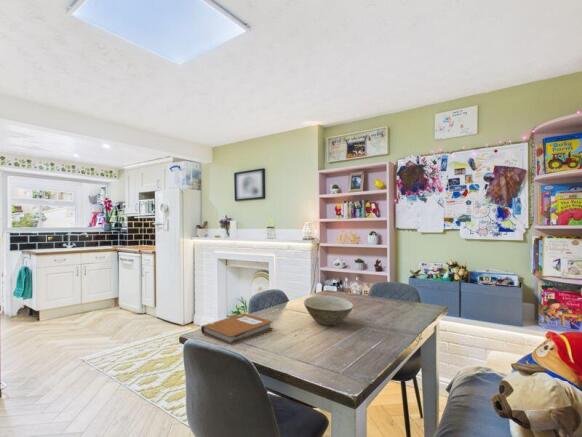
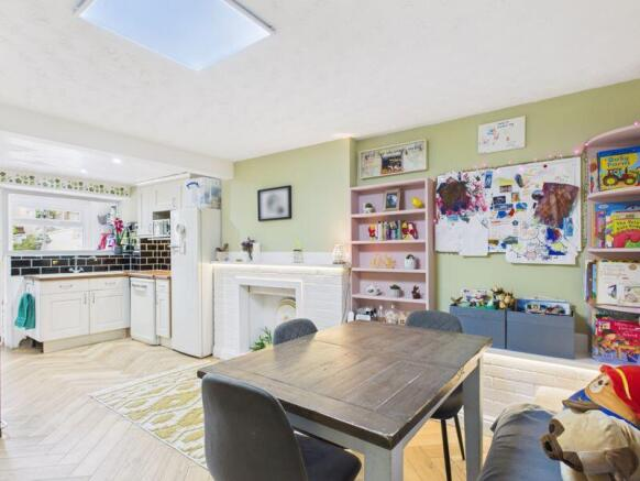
- bowl [303,295,354,326]
- notebook [200,312,274,346]
